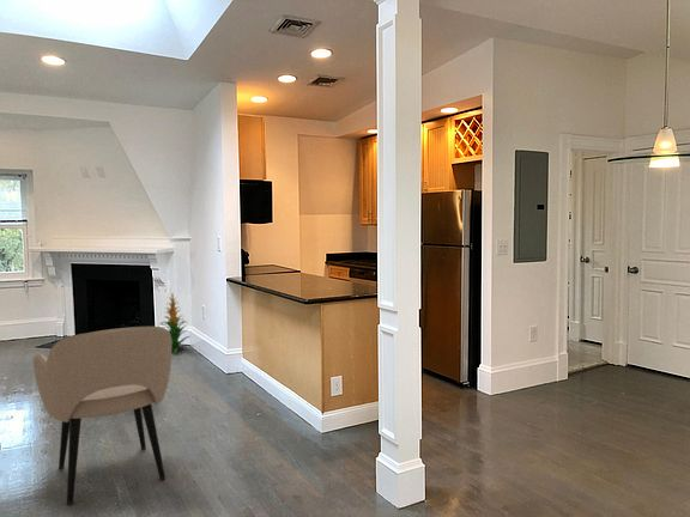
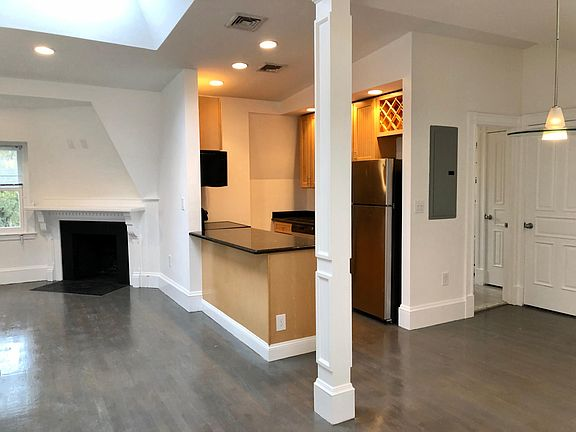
- indoor plant [159,292,196,354]
- armchair [32,326,172,506]
